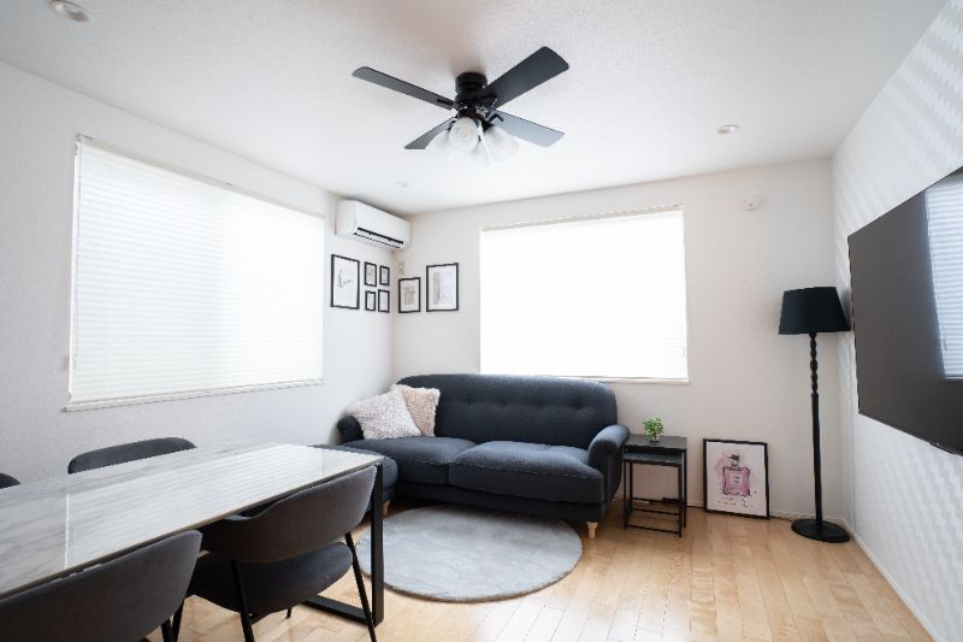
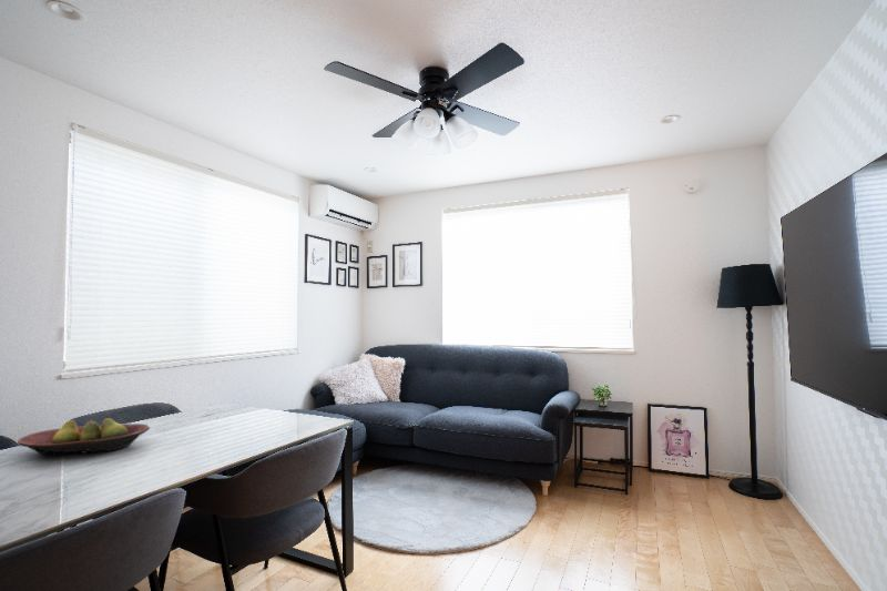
+ fruit bowl [17,417,151,456]
